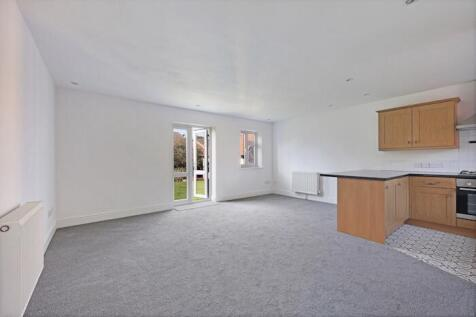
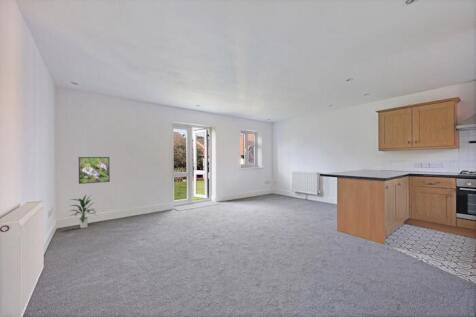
+ indoor plant [69,194,97,229]
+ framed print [78,156,111,185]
